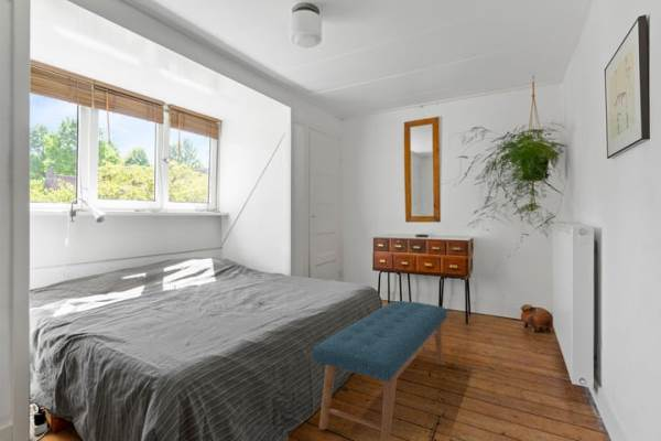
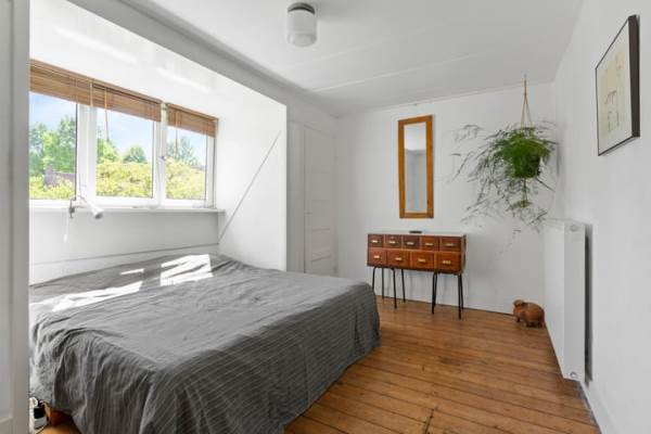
- bench [312,300,448,441]
